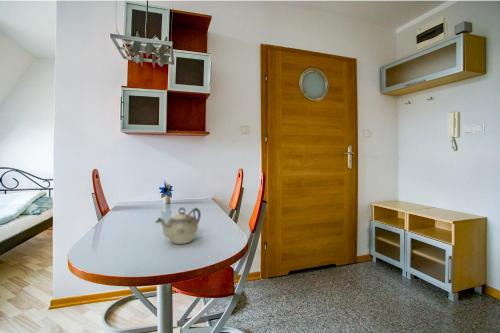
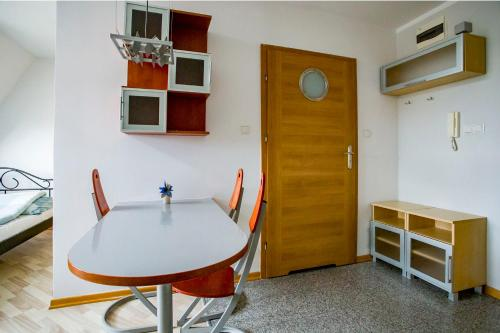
- teapot [155,206,202,245]
